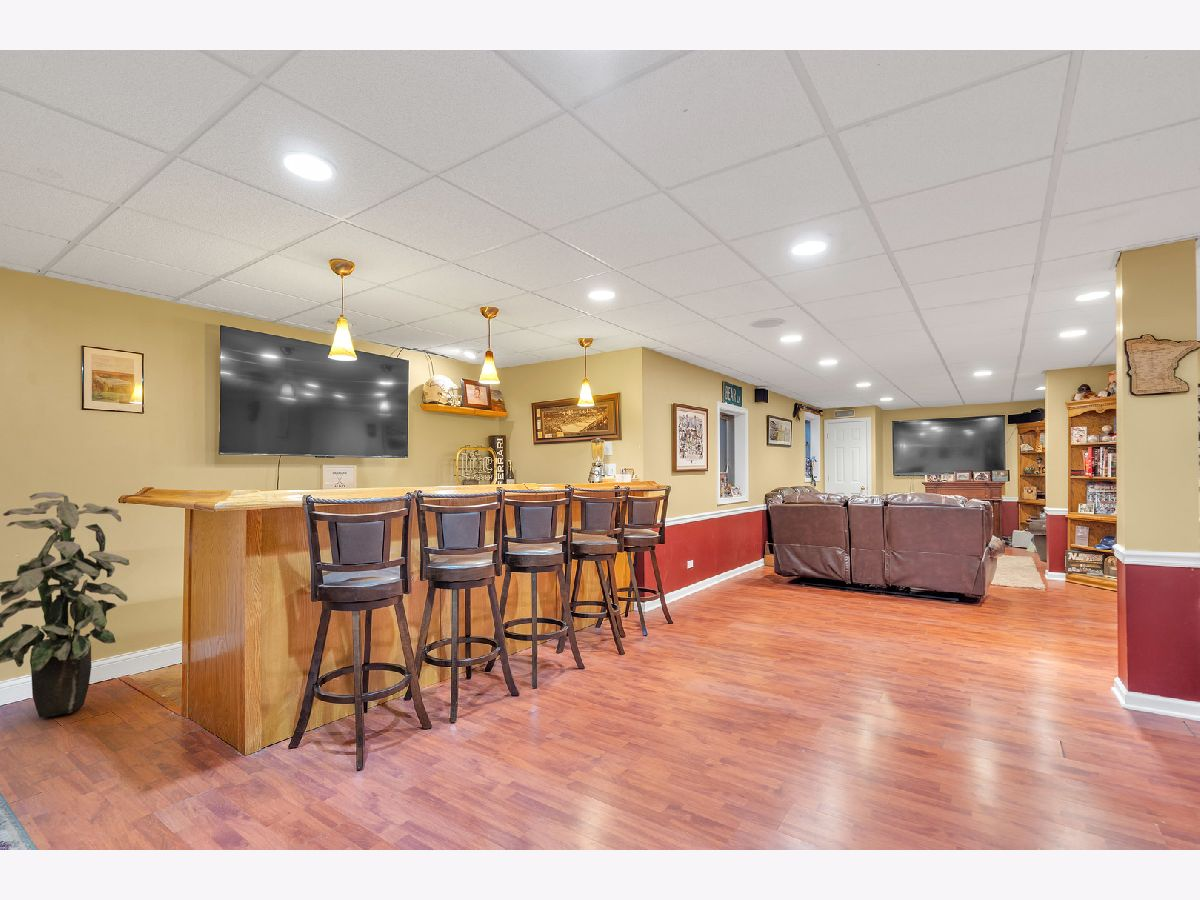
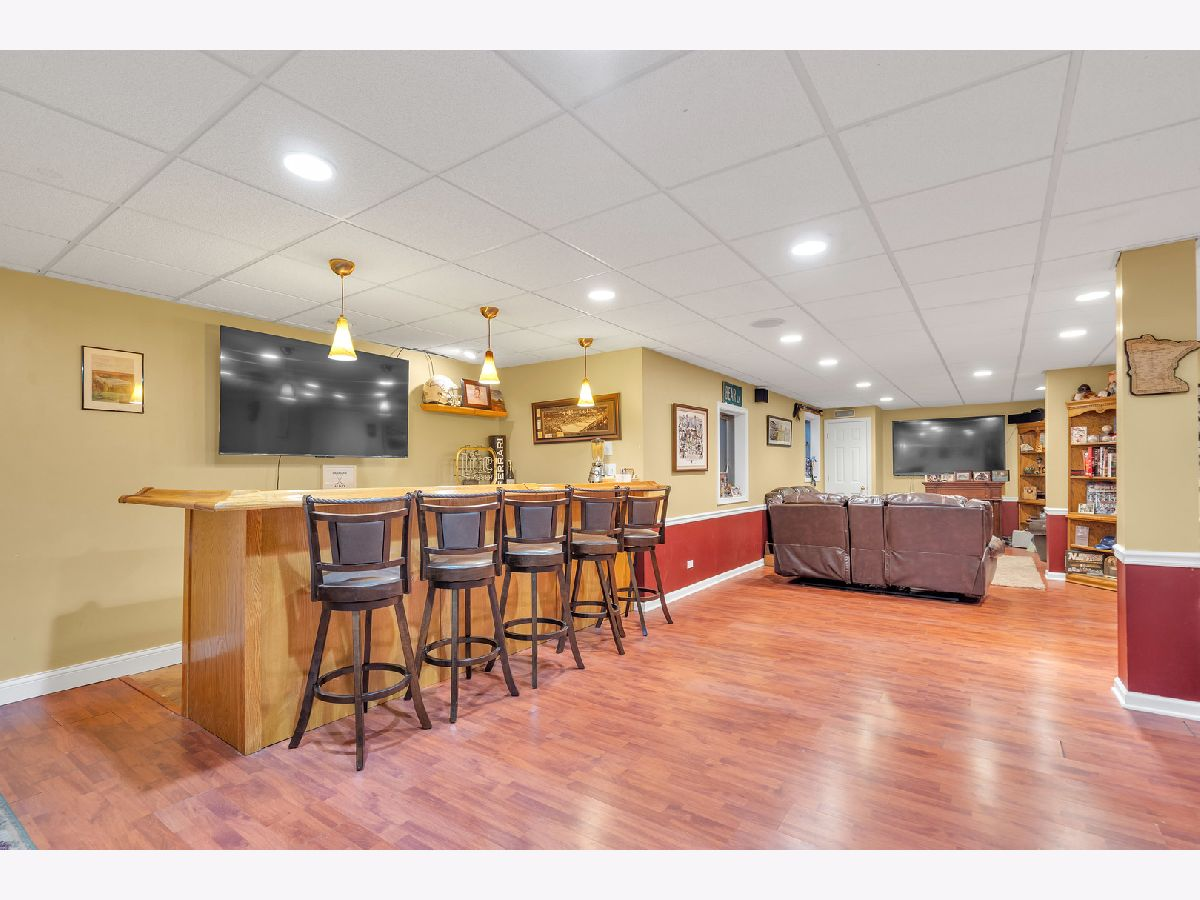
- indoor plant [0,491,130,719]
